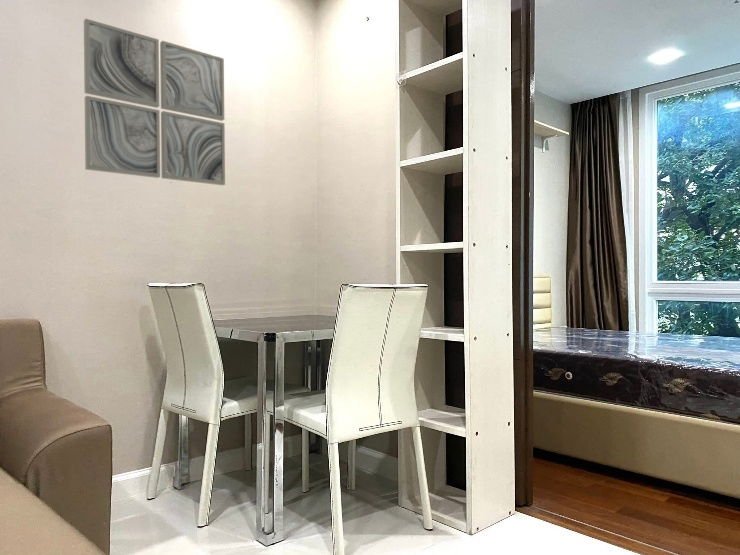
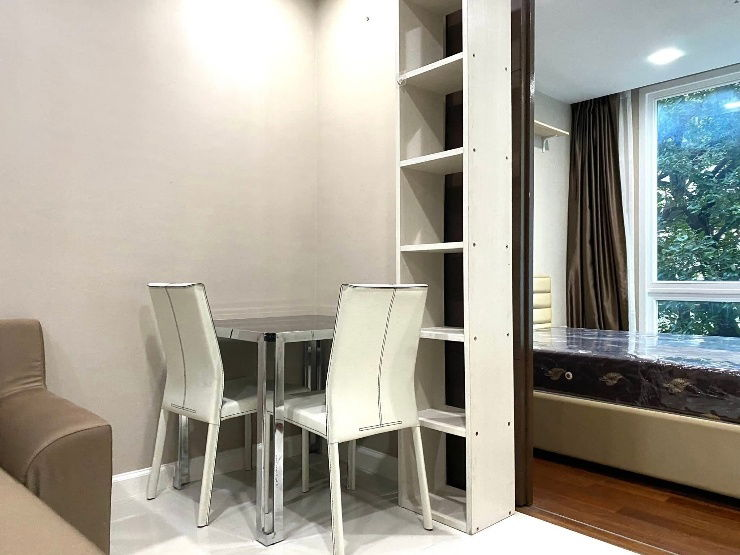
- wall art [83,18,226,186]
